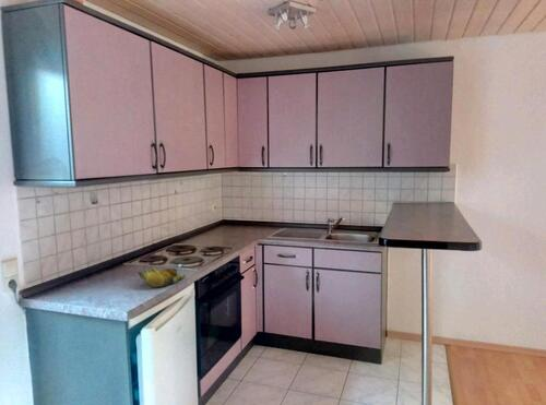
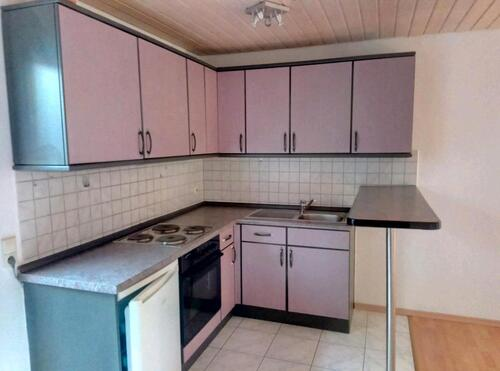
- banana bunch [136,266,186,288]
